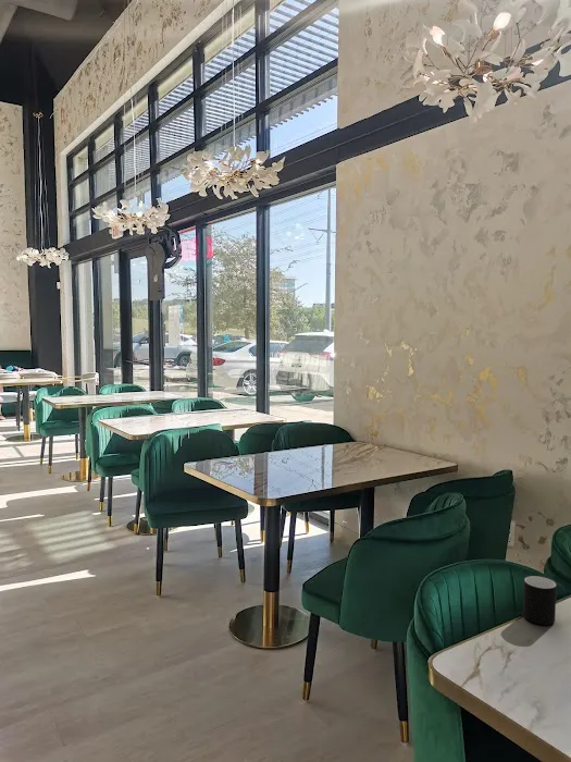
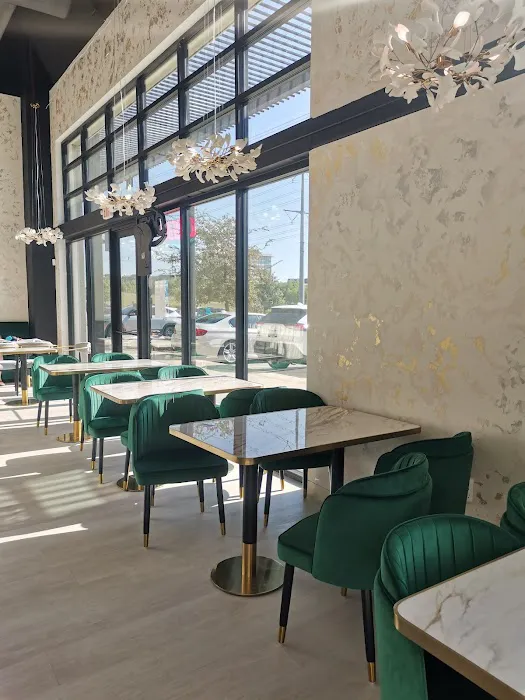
- cup [522,575,558,626]
